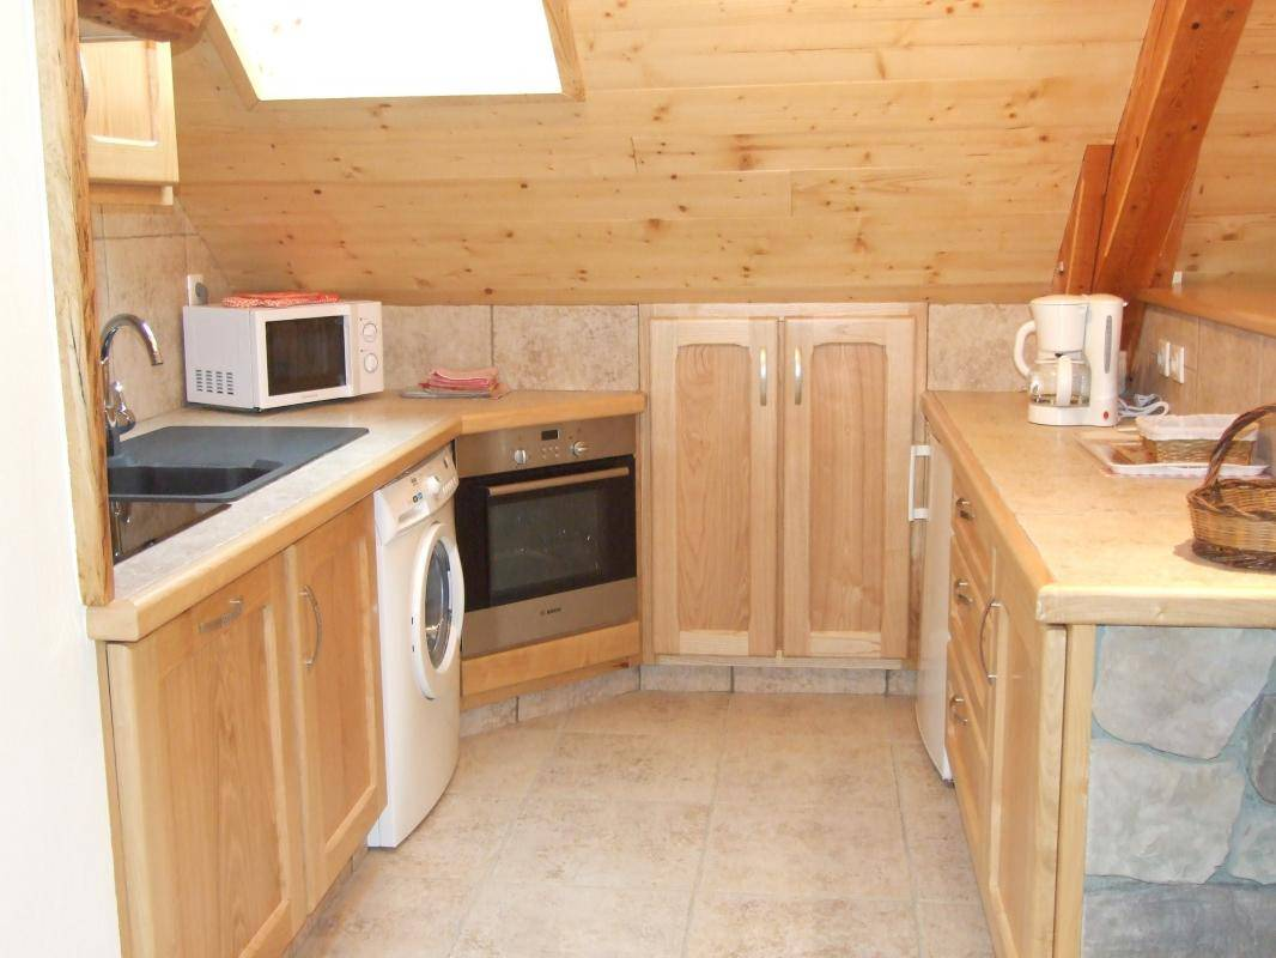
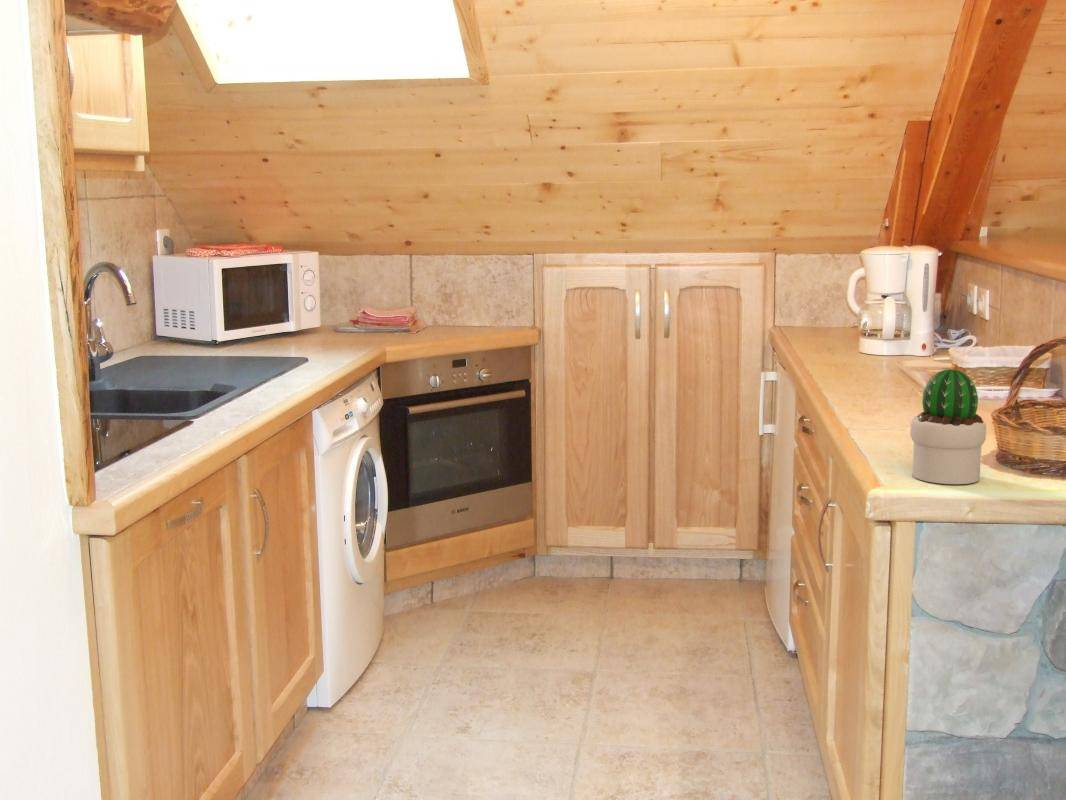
+ potted cactus [909,368,987,485]
